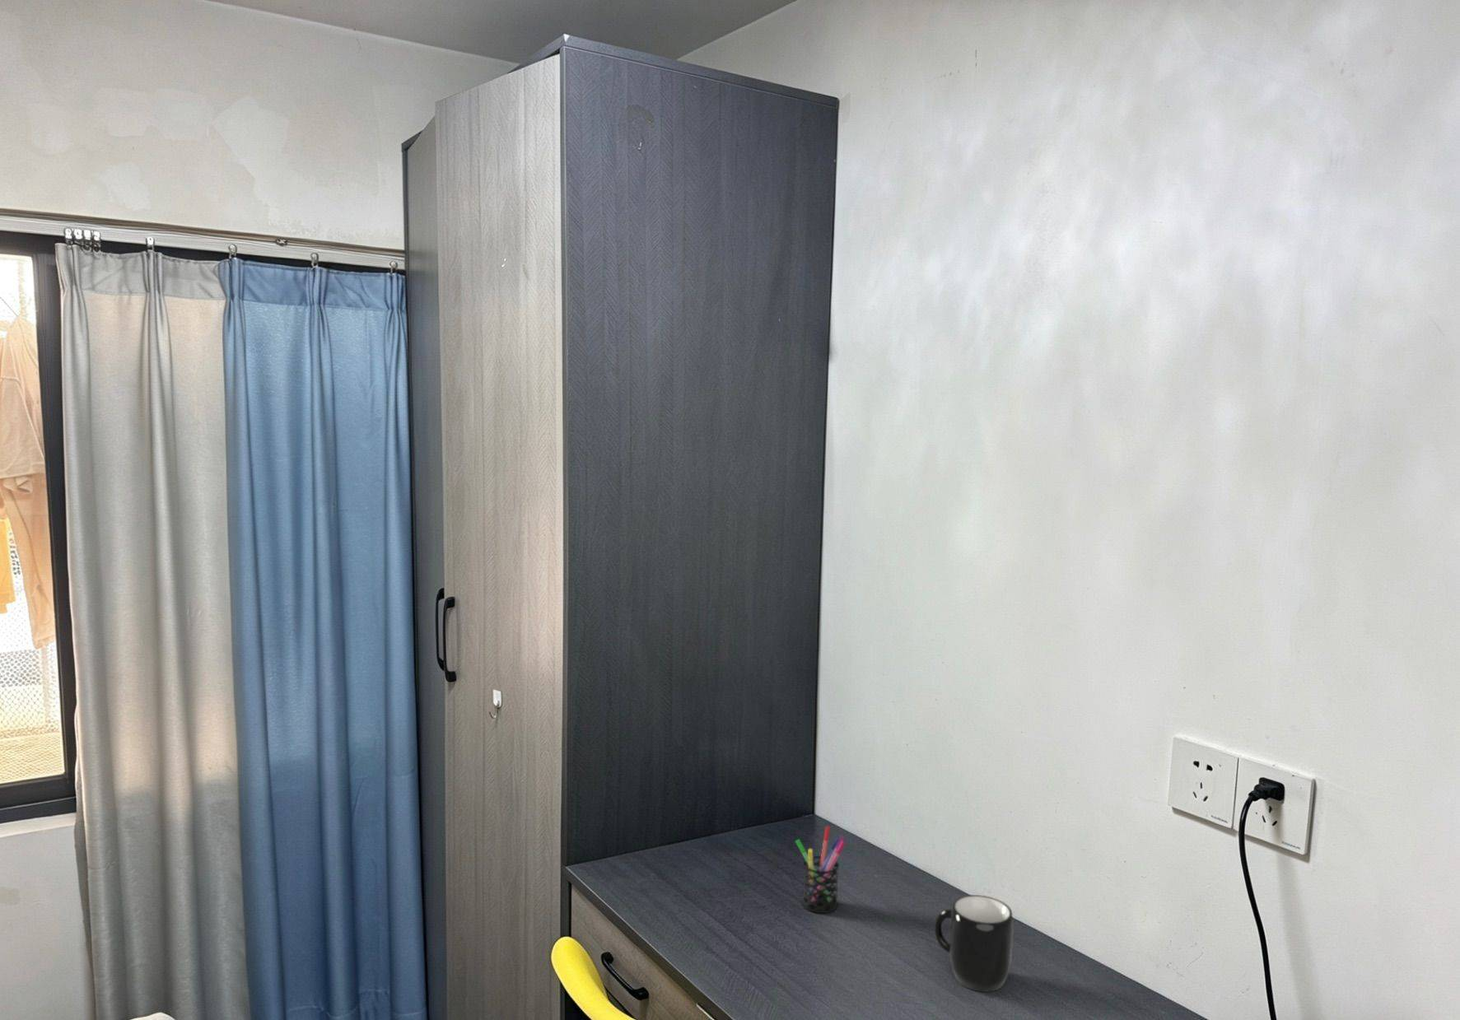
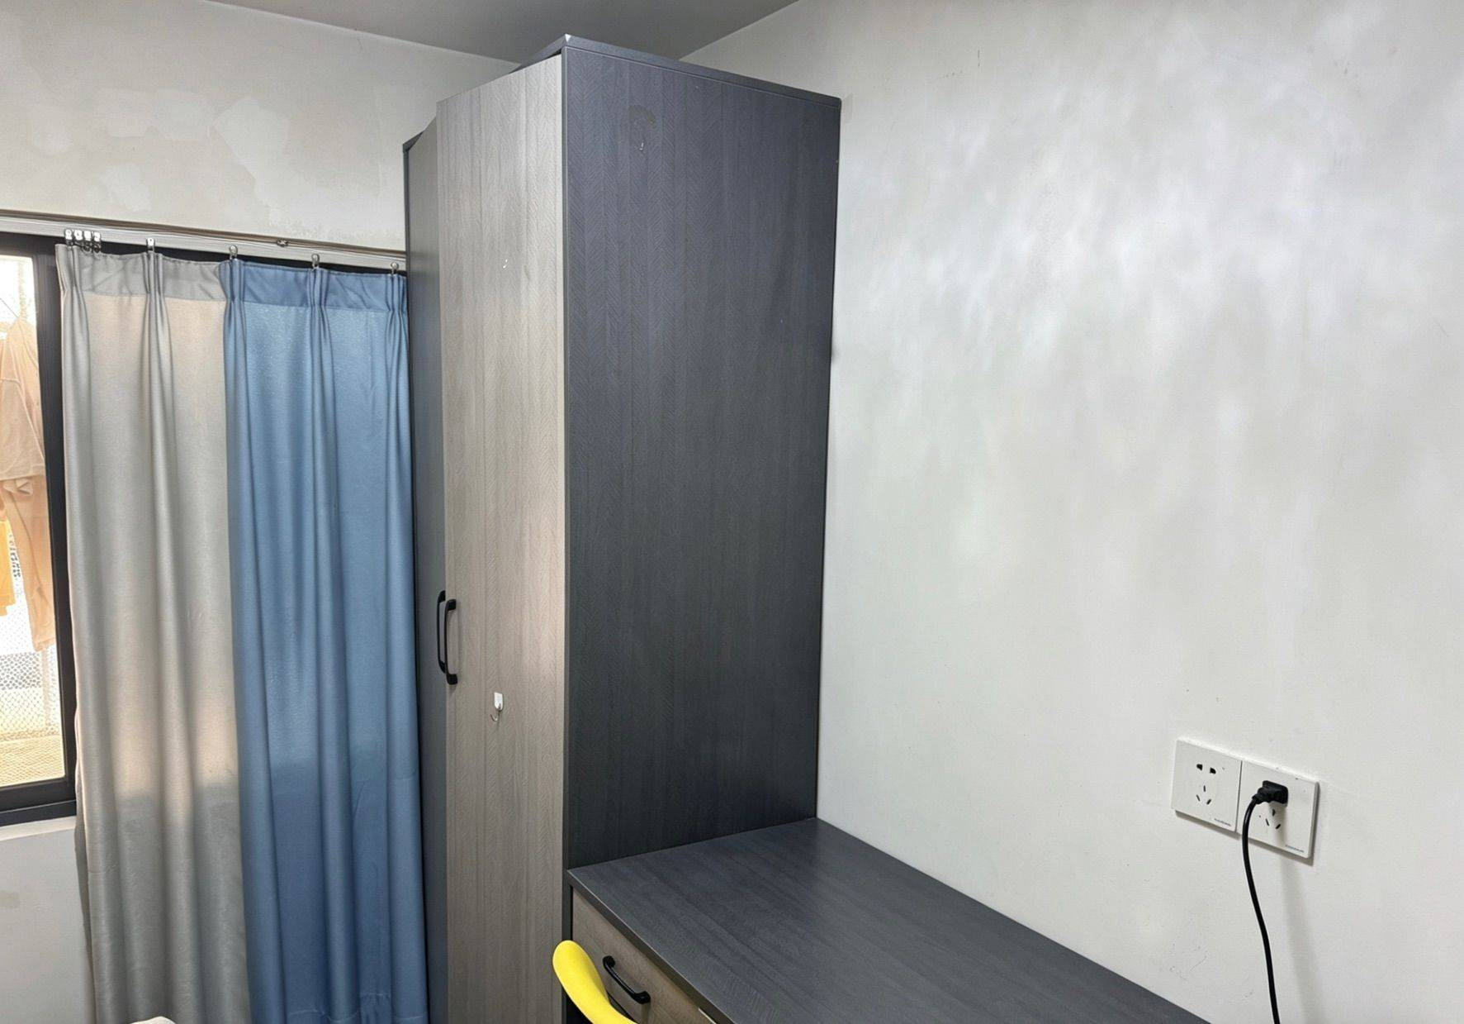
- mug [933,894,1014,992]
- pen holder [794,826,846,914]
